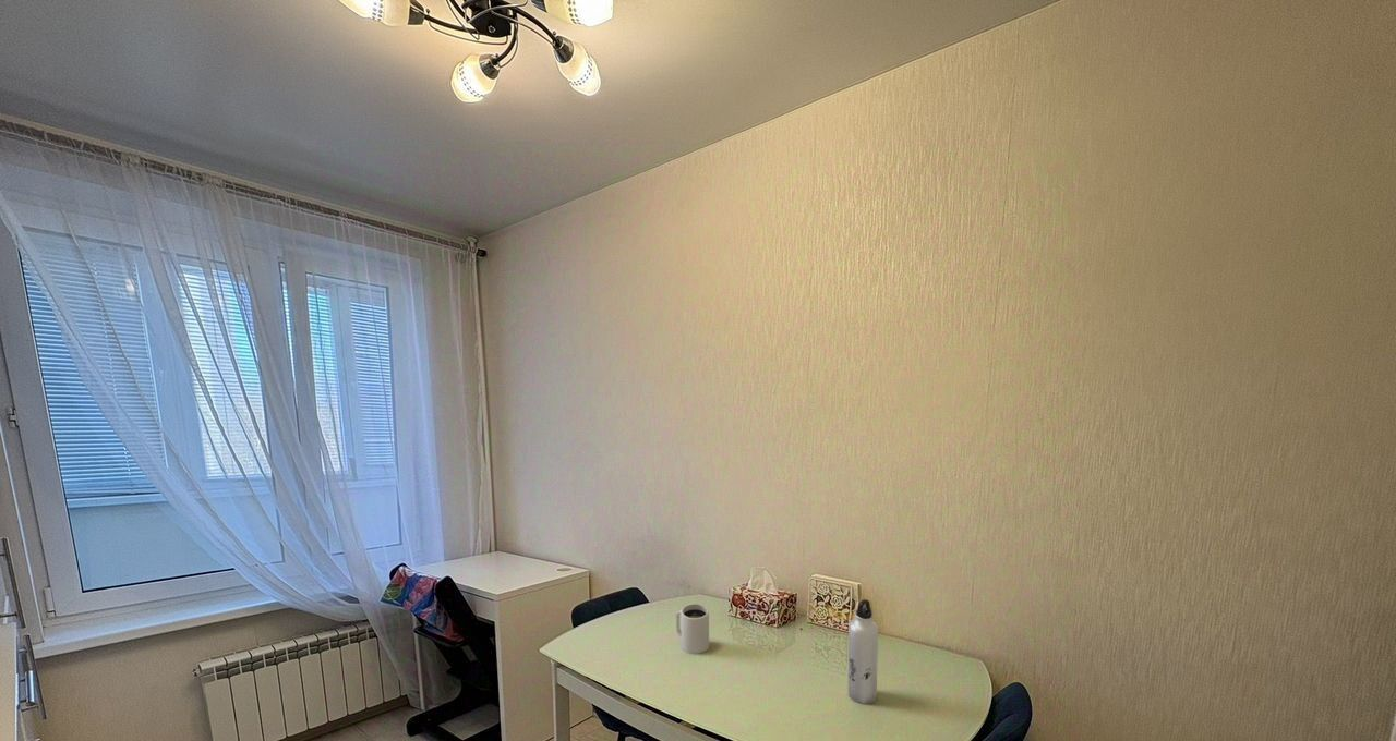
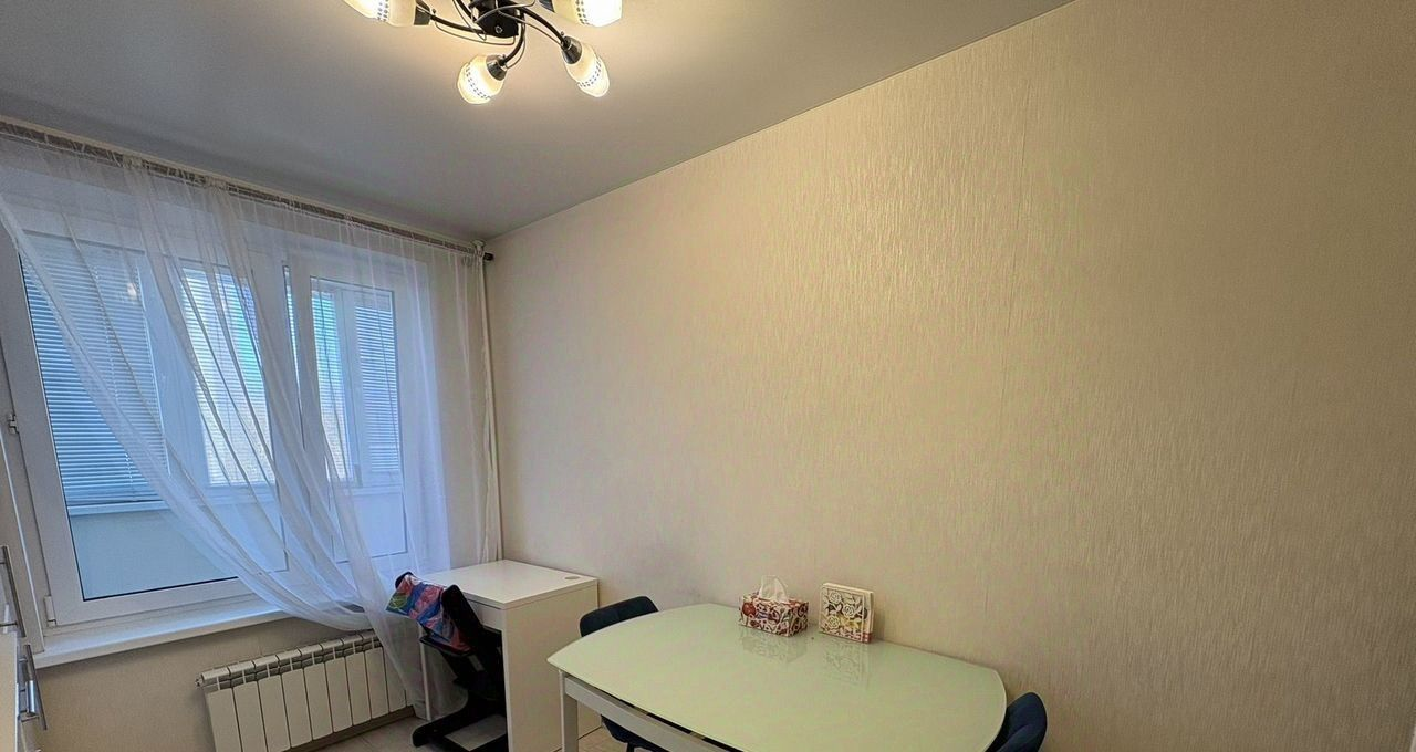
- water bottle [847,598,879,705]
- mug [675,603,710,655]
